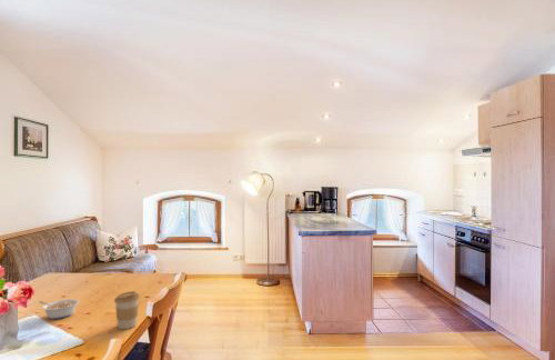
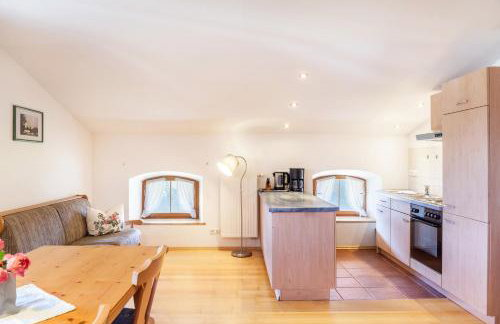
- legume [38,298,80,320]
- coffee cup [113,290,141,330]
